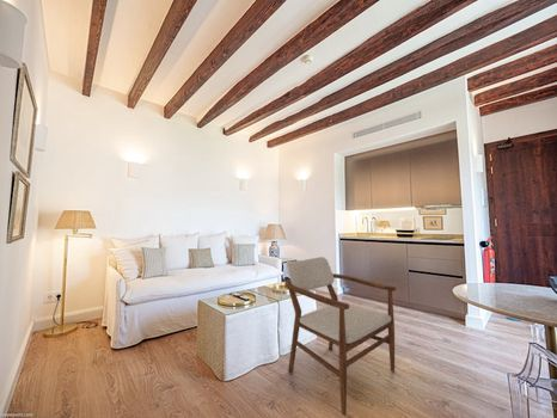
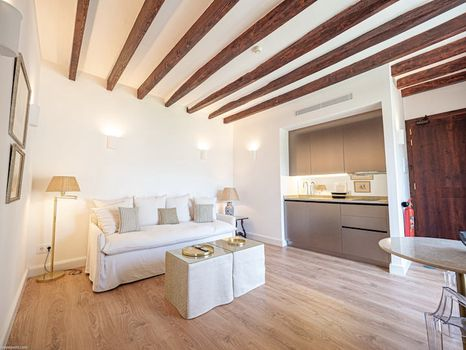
- armchair [283,256,397,417]
